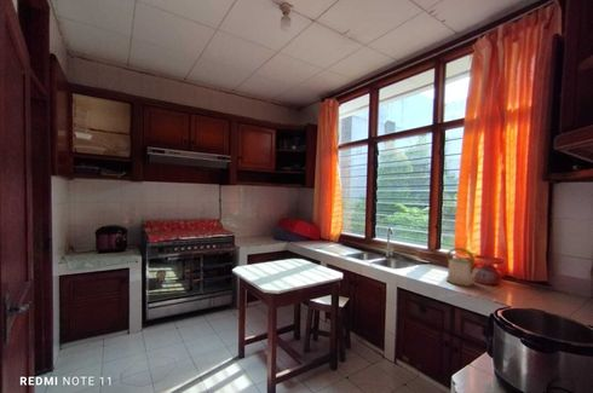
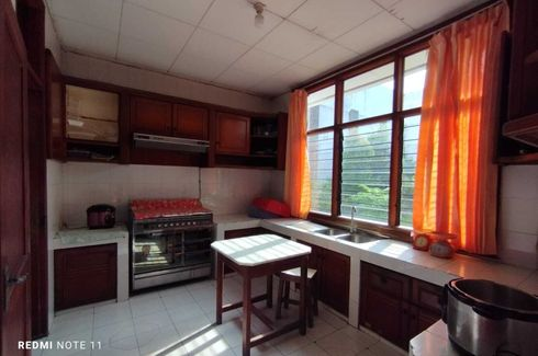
- kettle [445,247,480,288]
